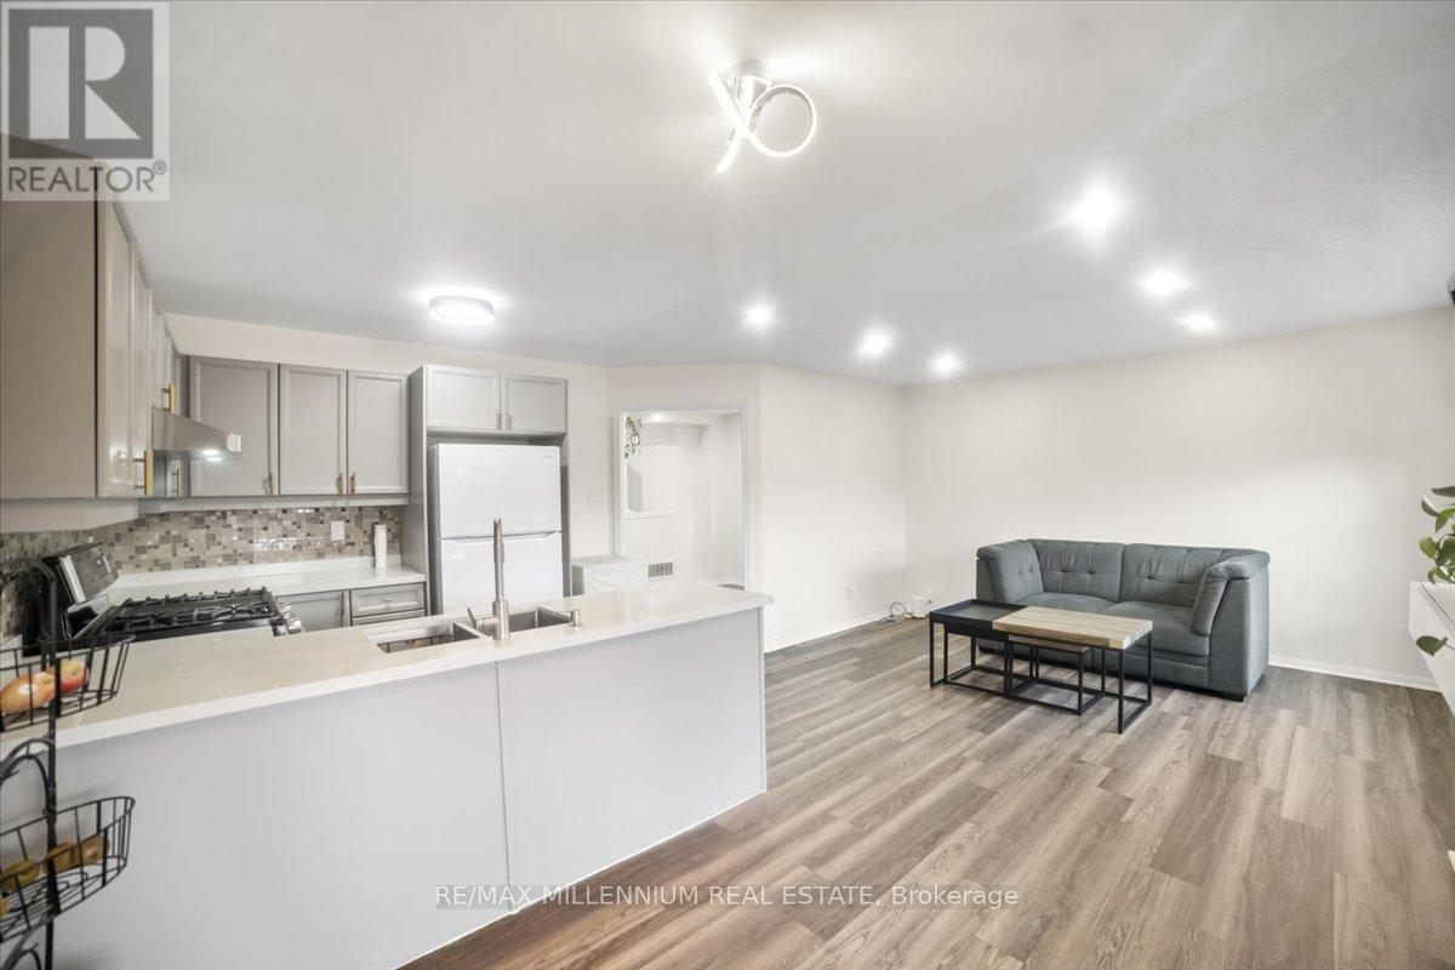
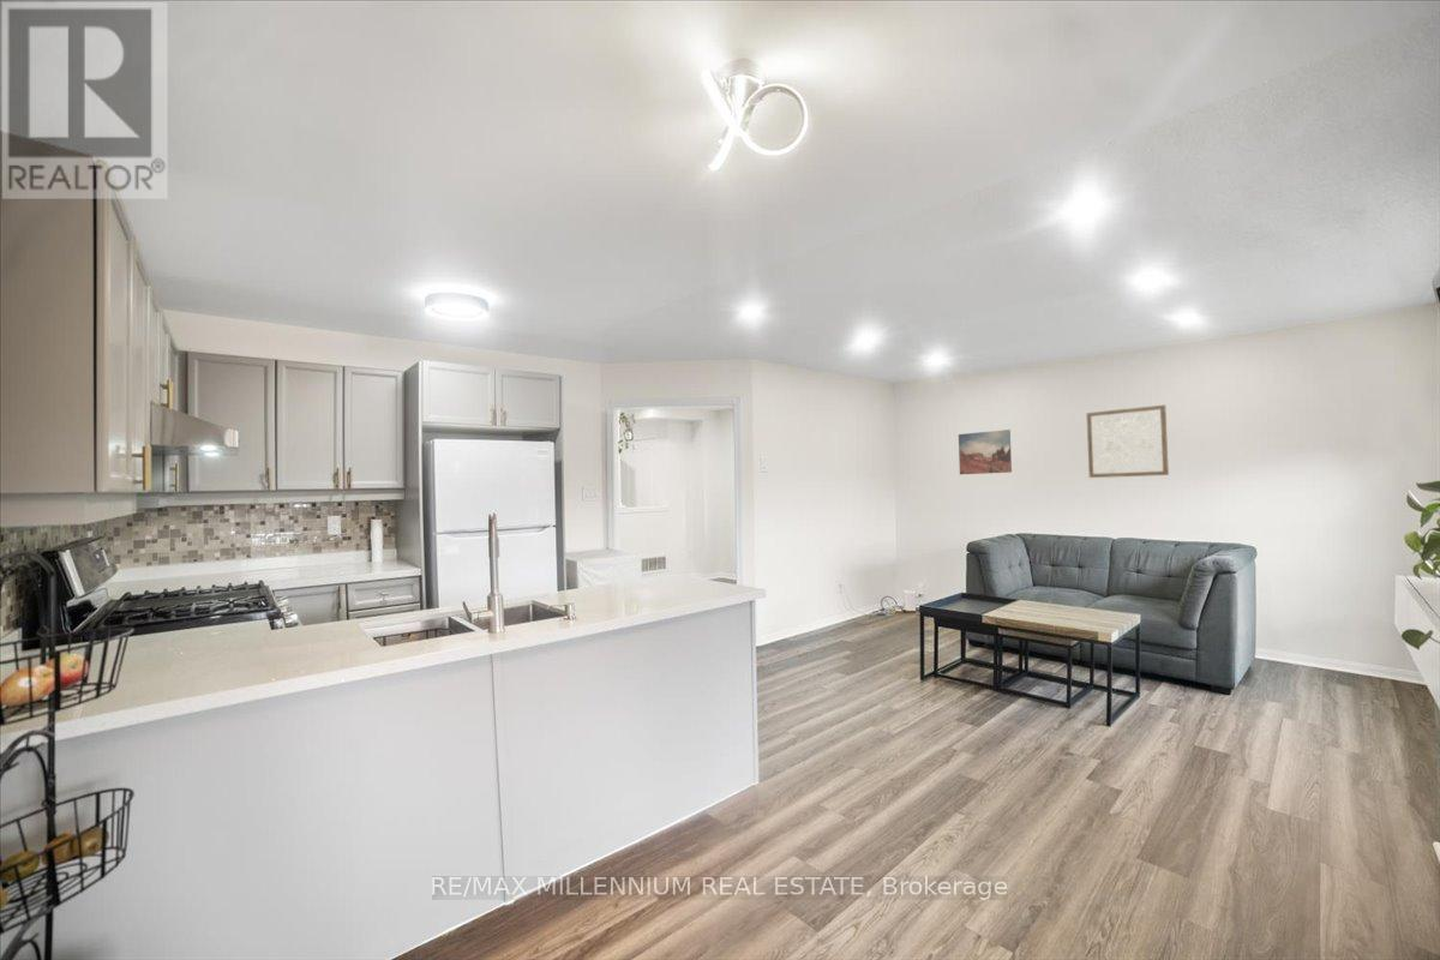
+ wall art [958,428,1013,475]
+ wall art [1086,403,1170,479]
